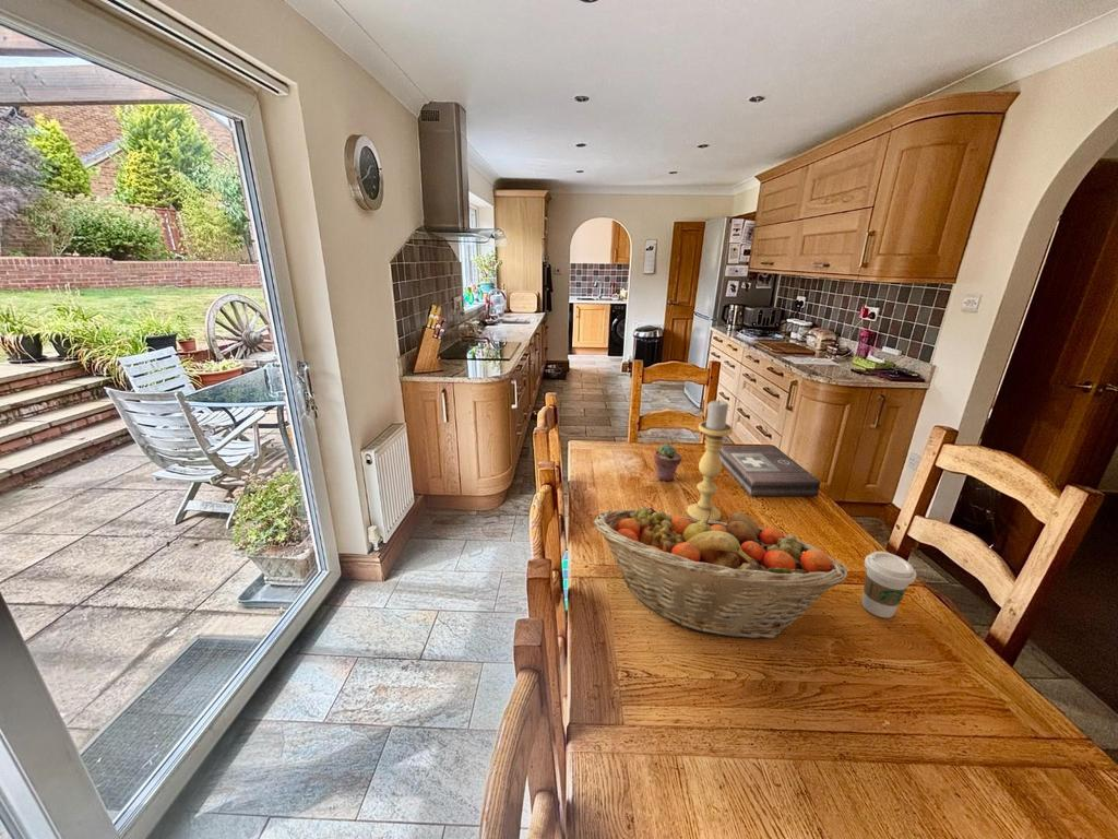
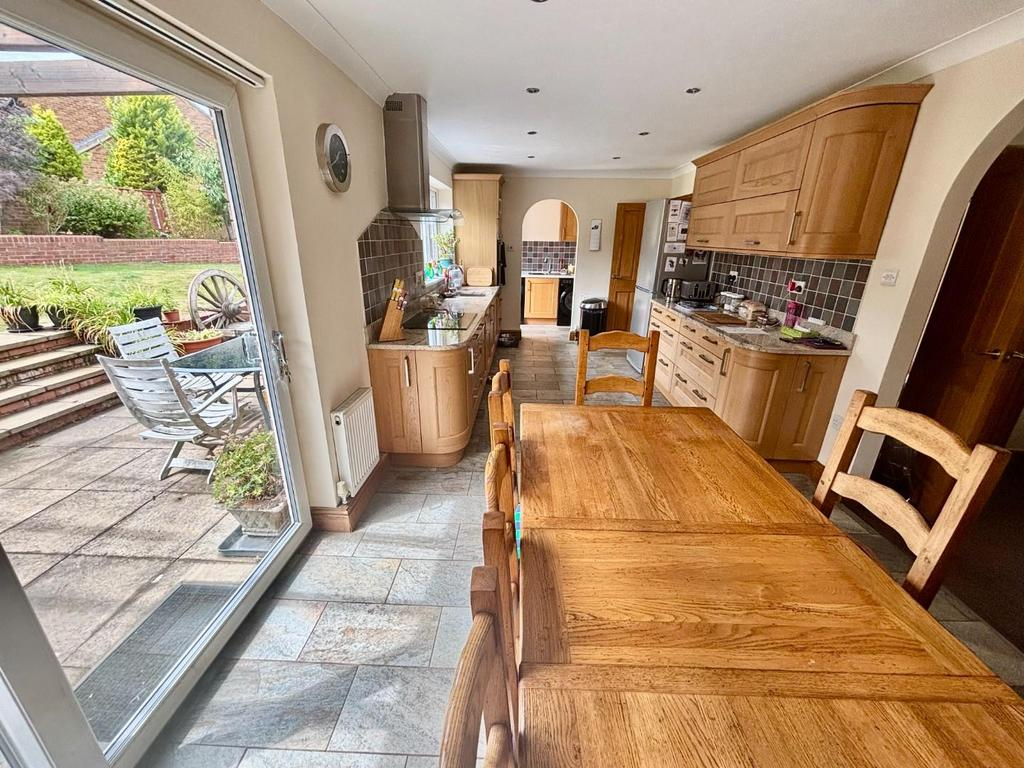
- fruit basket [593,506,848,640]
- coffee cup [860,551,917,618]
- potted succulent [653,442,683,482]
- candle holder [686,399,734,521]
- first aid kit [718,445,821,497]
